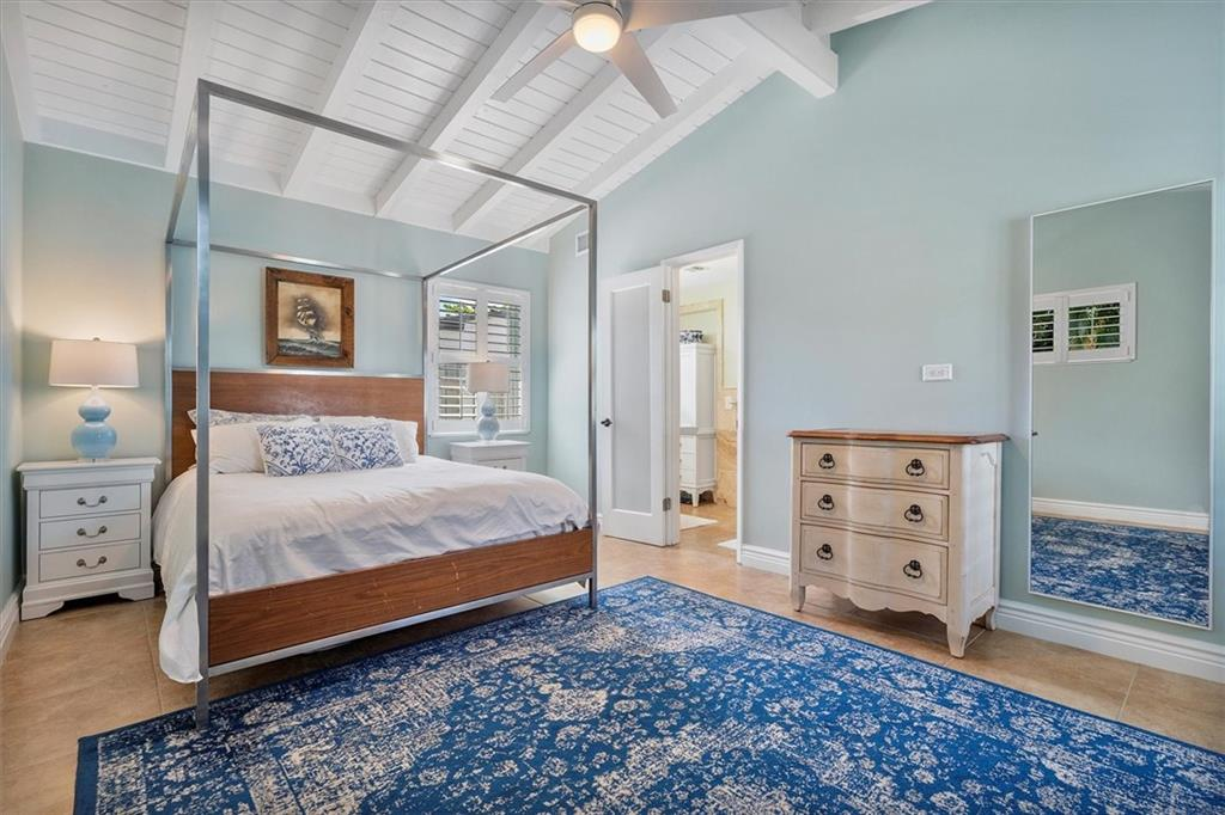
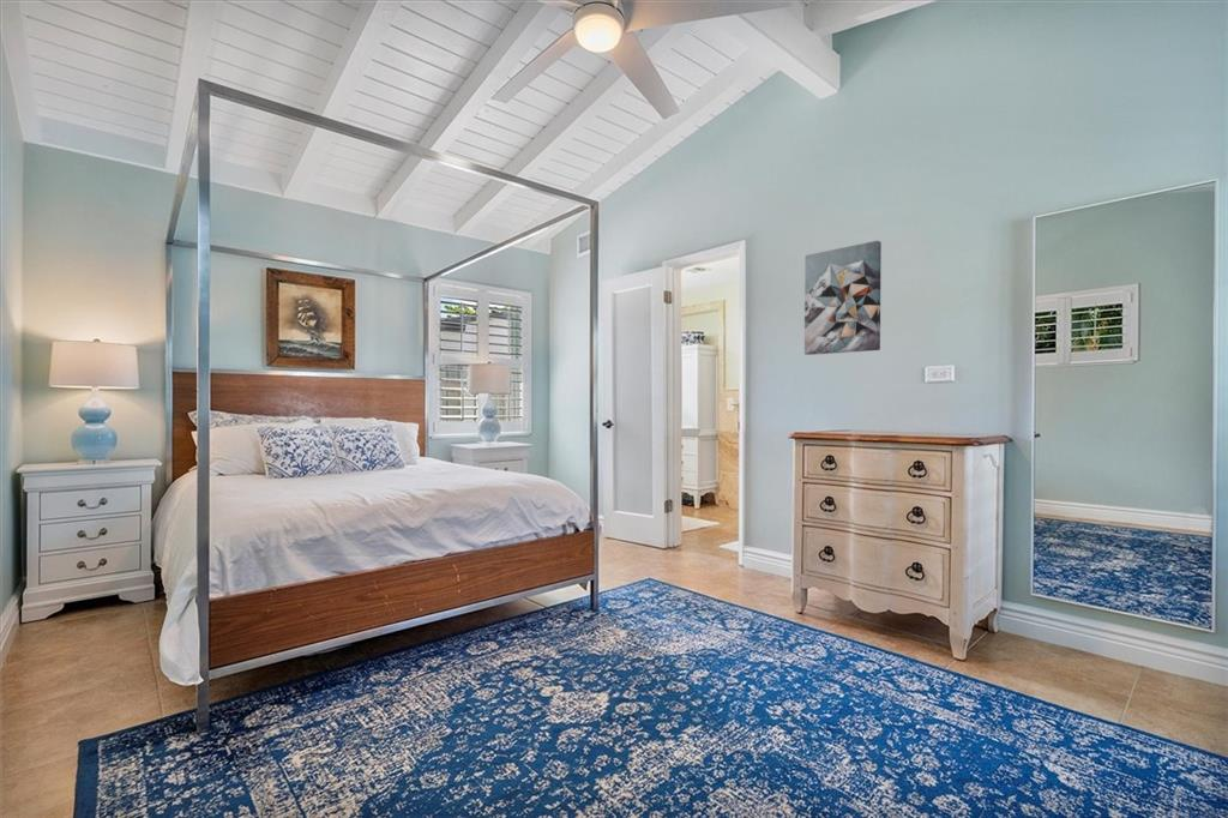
+ wall art [803,240,883,356]
